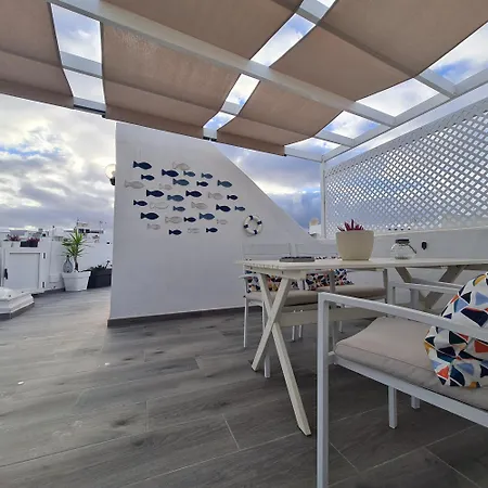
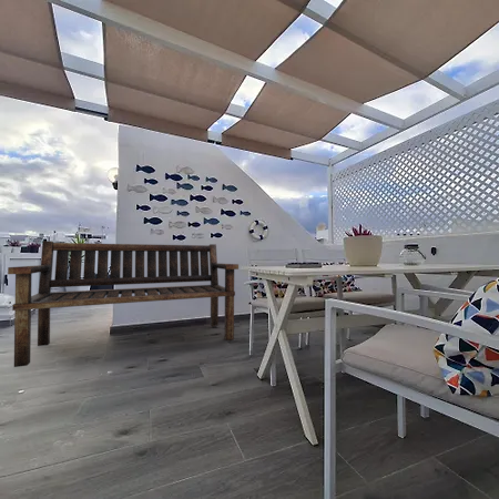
+ bench [7,240,240,368]
